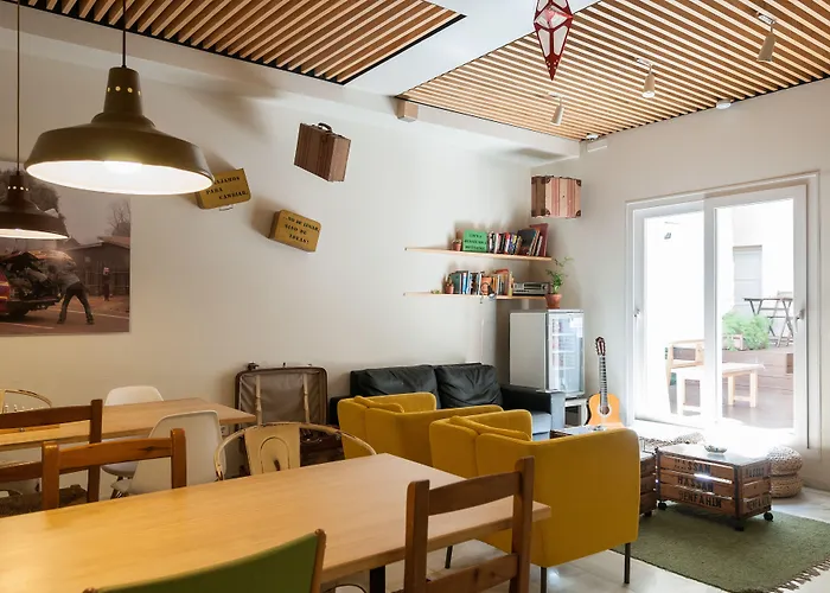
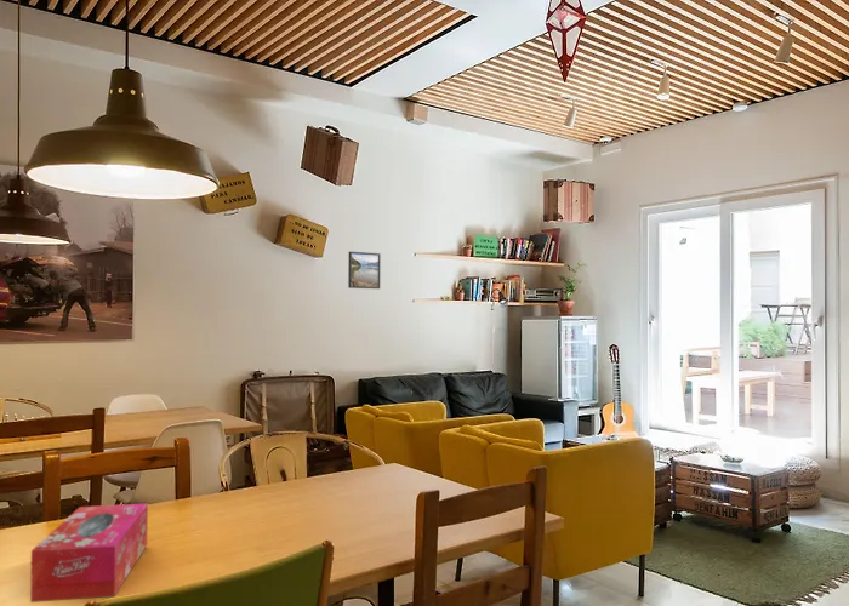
+ tissue box [29,503,149,604]
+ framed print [347,251,382,290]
